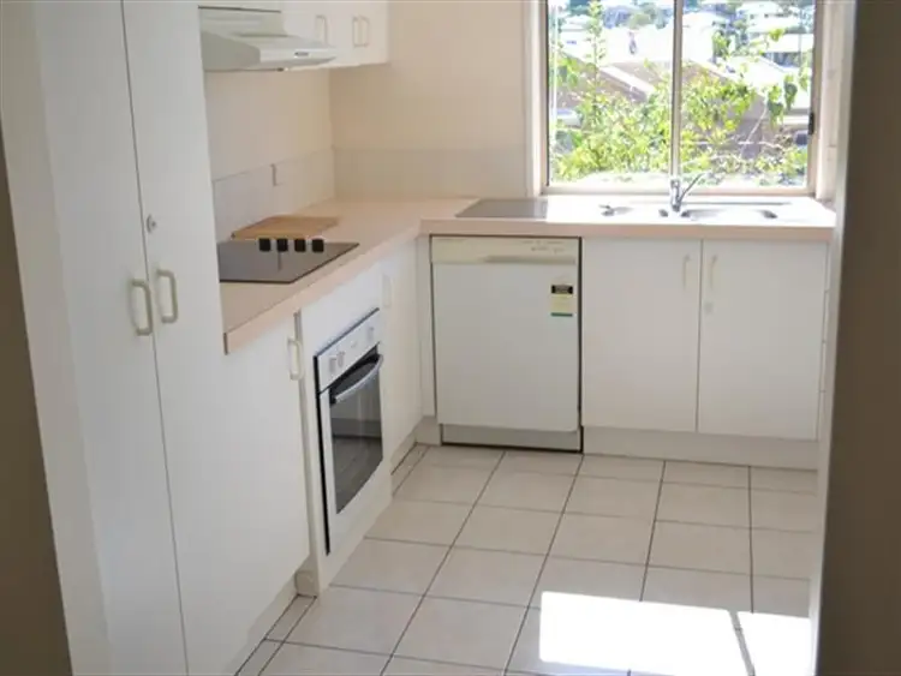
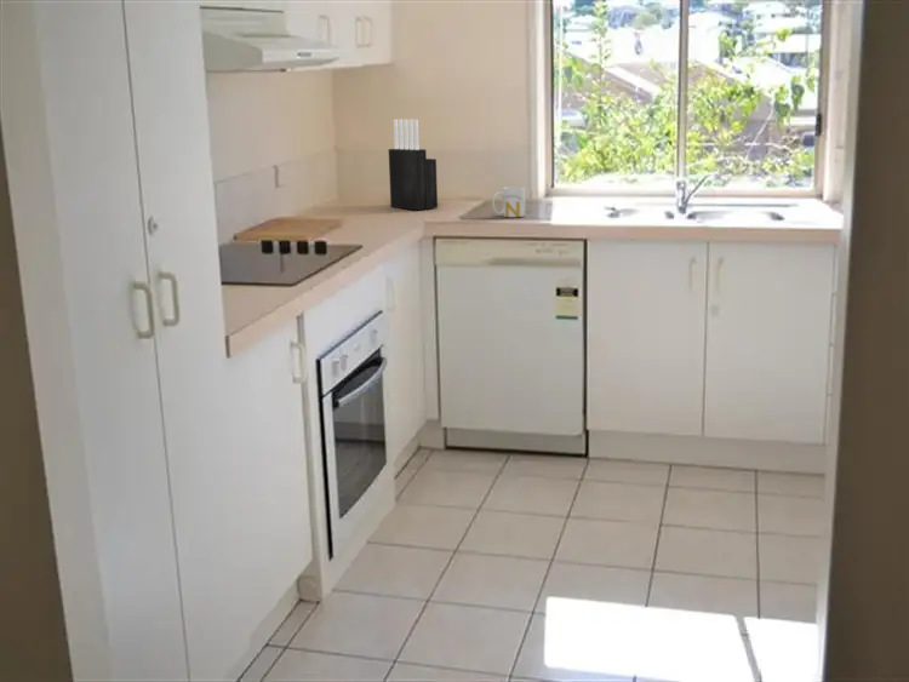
+ knife block [388,118,439,211]
+ mug [491,185,526,218]
